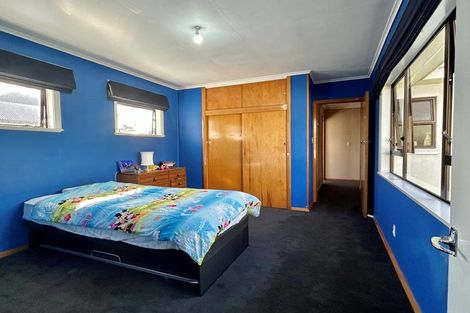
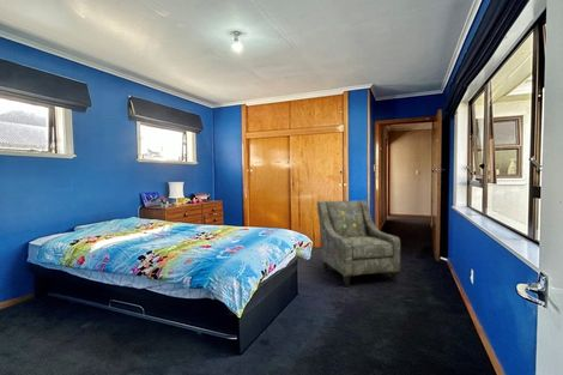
+ armchair [316,199,401,288]
